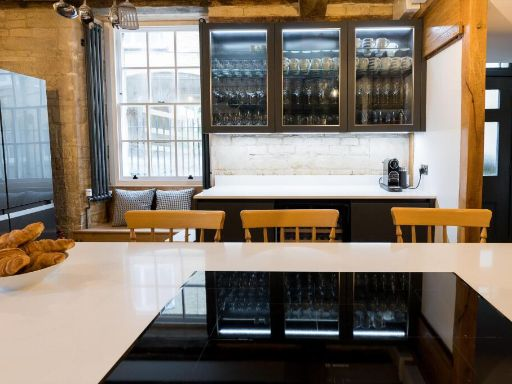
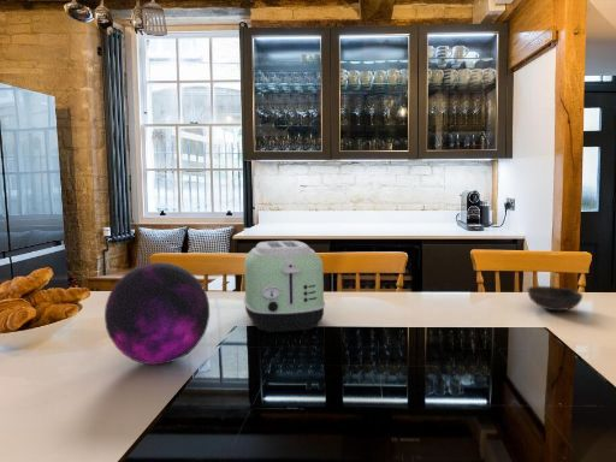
+ toaster [243,239,326,333]
+ bowl [526,285,584,312]
+ decorative orb [103,261,211,366]
